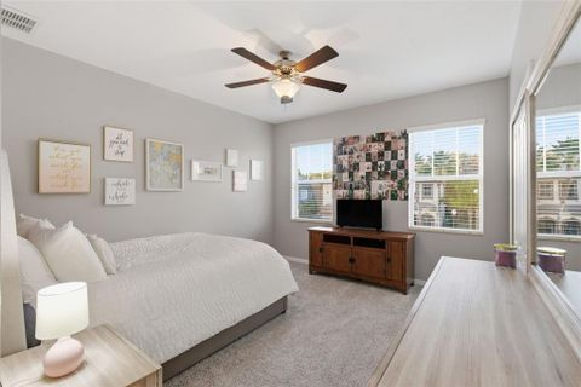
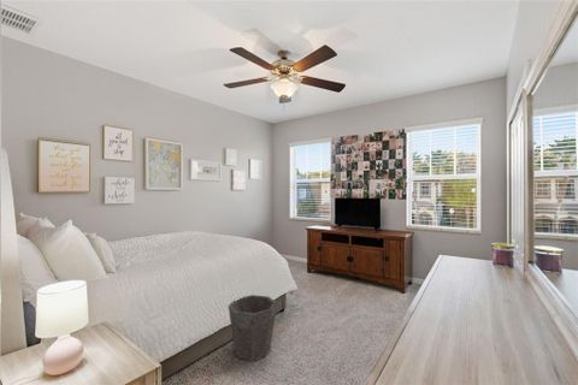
+ waste bin [228,294,278,362]
